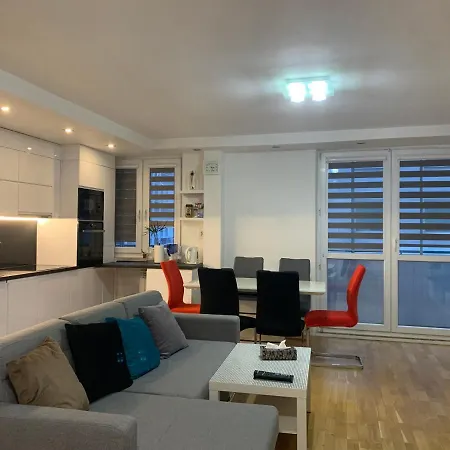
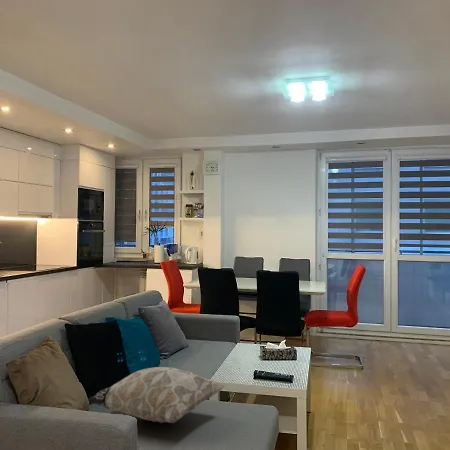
+ decorative pillow [86,366,225,424]
